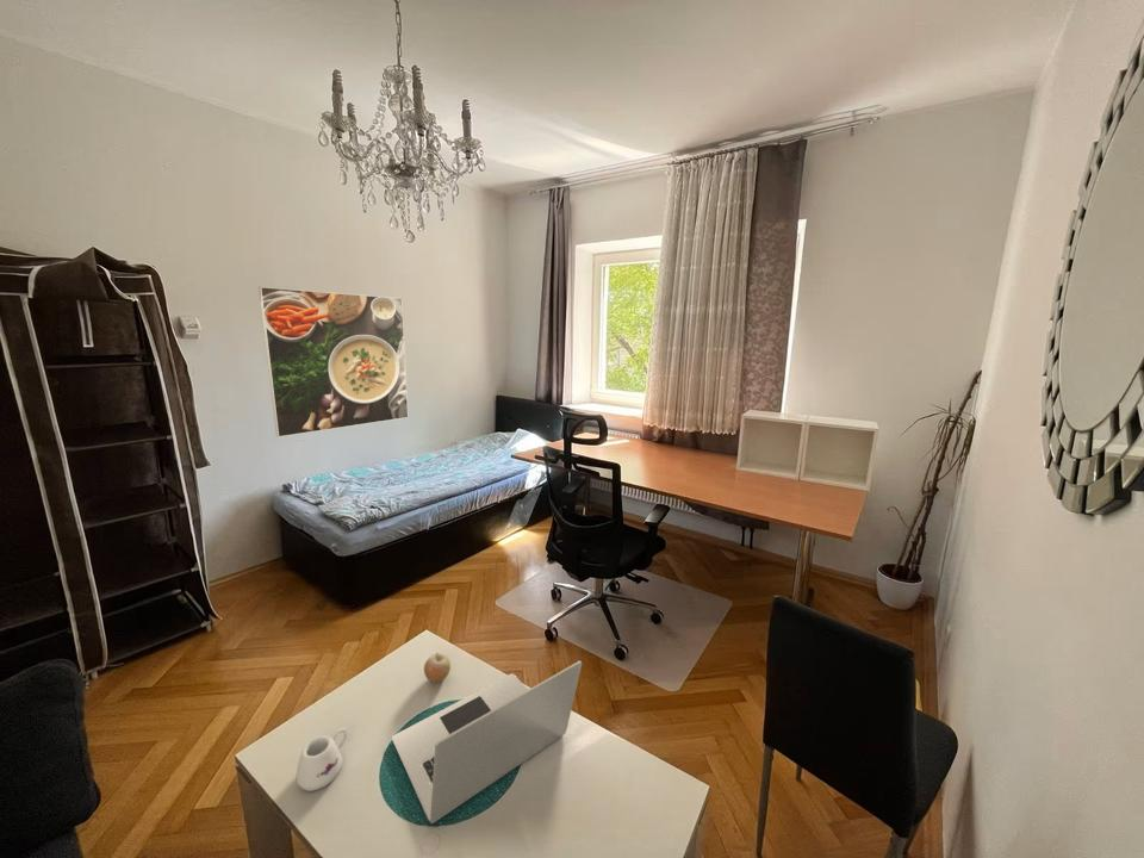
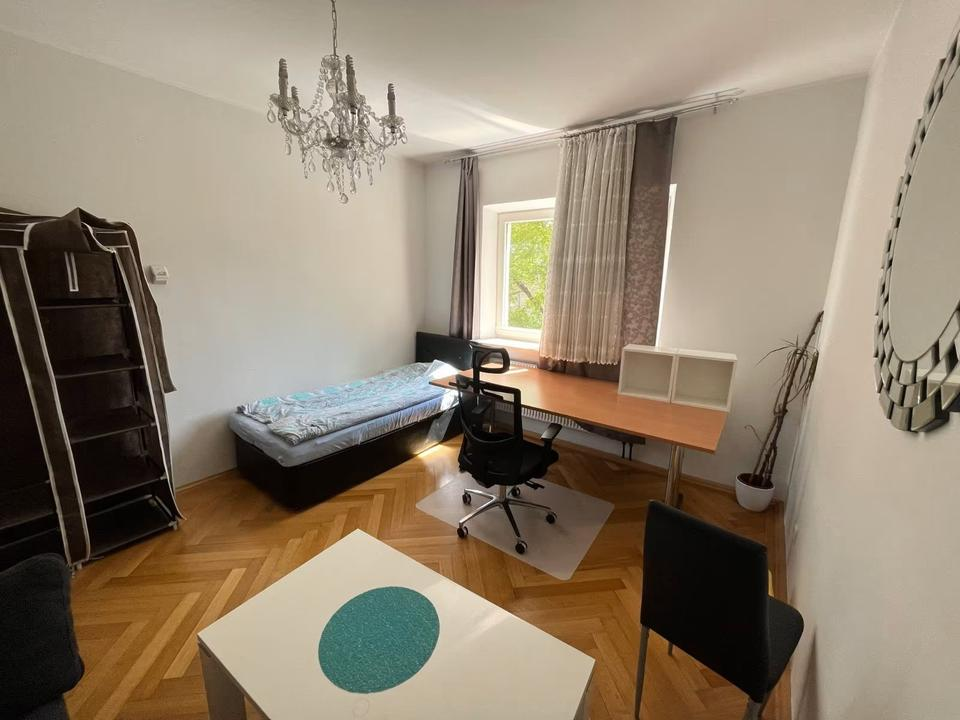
- mug [296,727,348,792]
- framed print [257,286,410,439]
- fruit [423,652,452,684]
- laptop [391,660,583,825]
